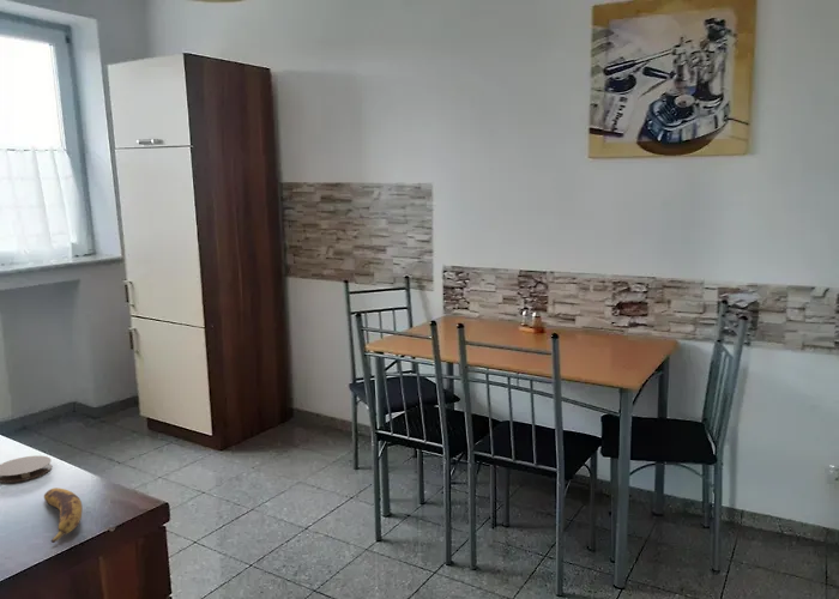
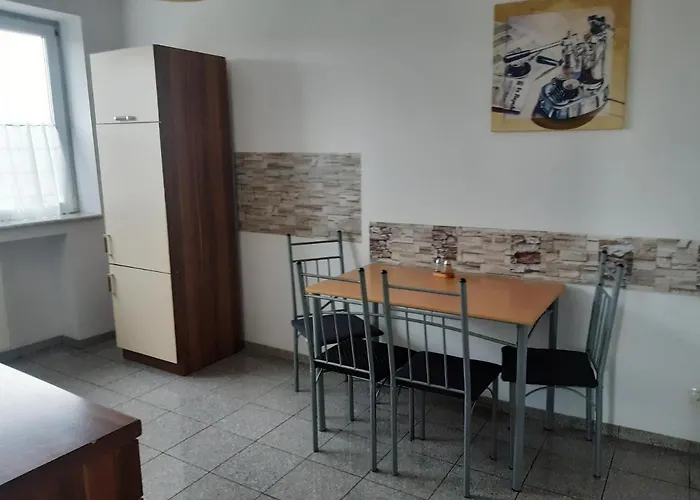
- banana [43,486,84,544]
- coaster [0,455,53,484]
